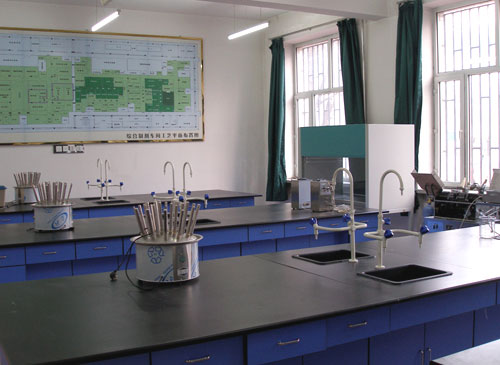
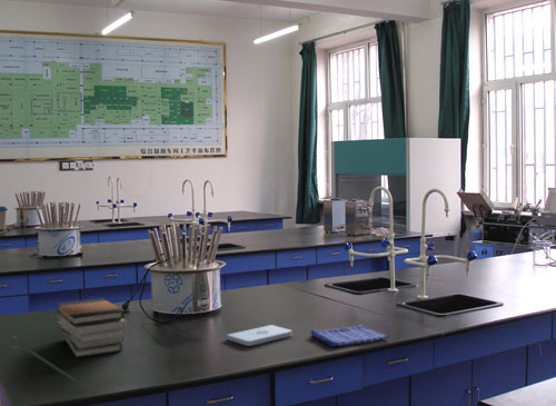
+ book stack [56,297,128,358]
+ notepad [226,324,294,347]
+ dish towel [309,324,390,348]
